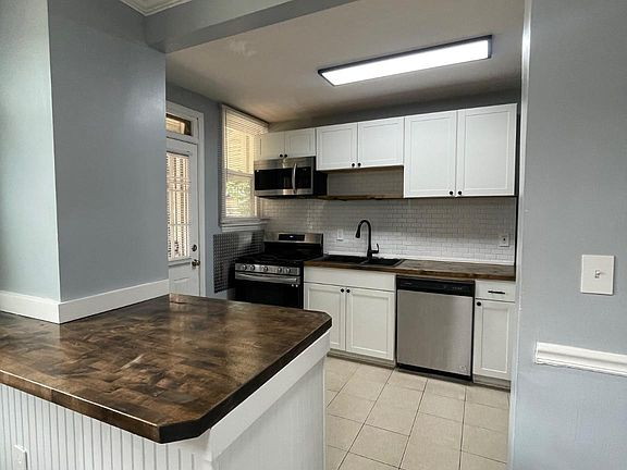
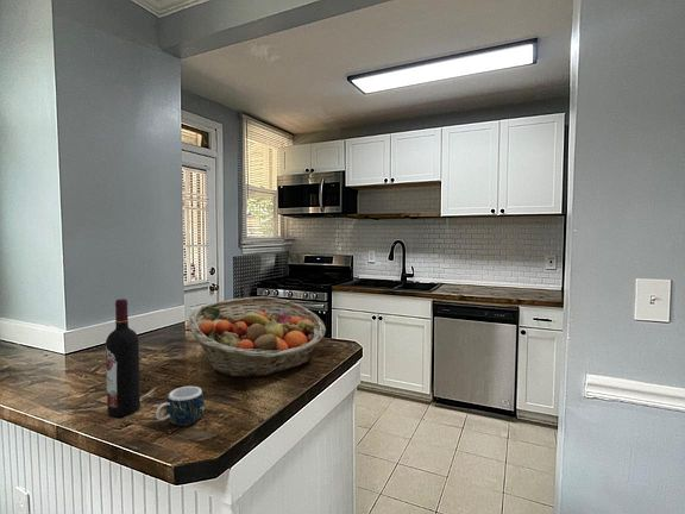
+ wine bottle [105,297,142,418]
+ fruit basket [188,296,327,378]
+ mug [155,386,206,426]
